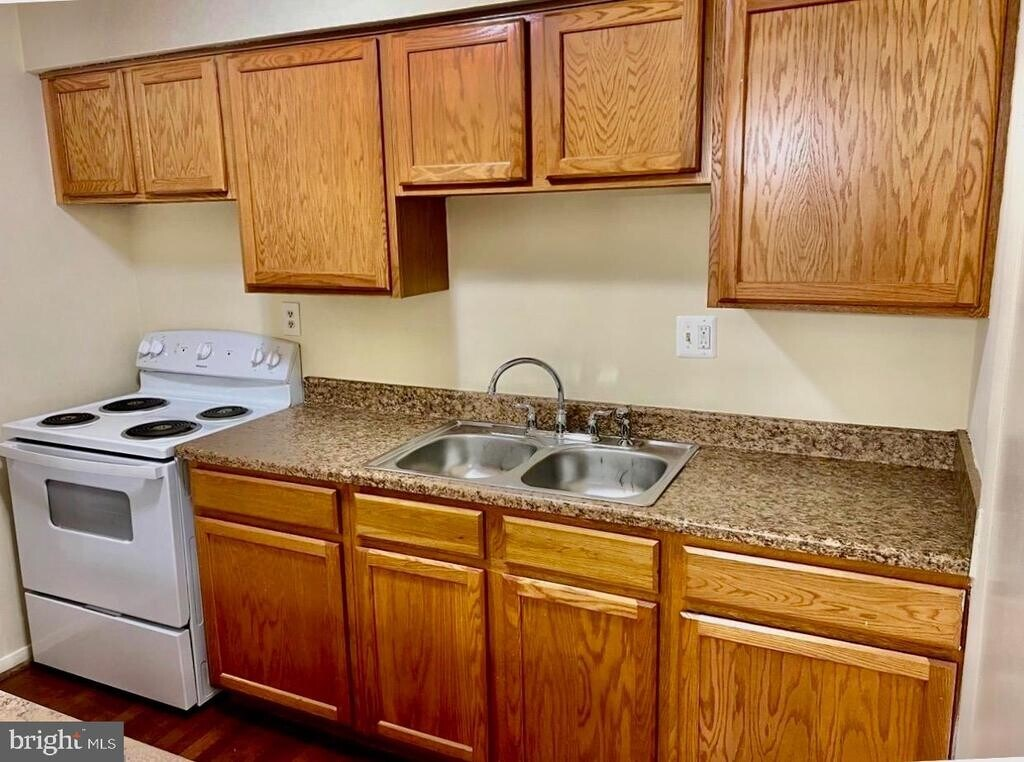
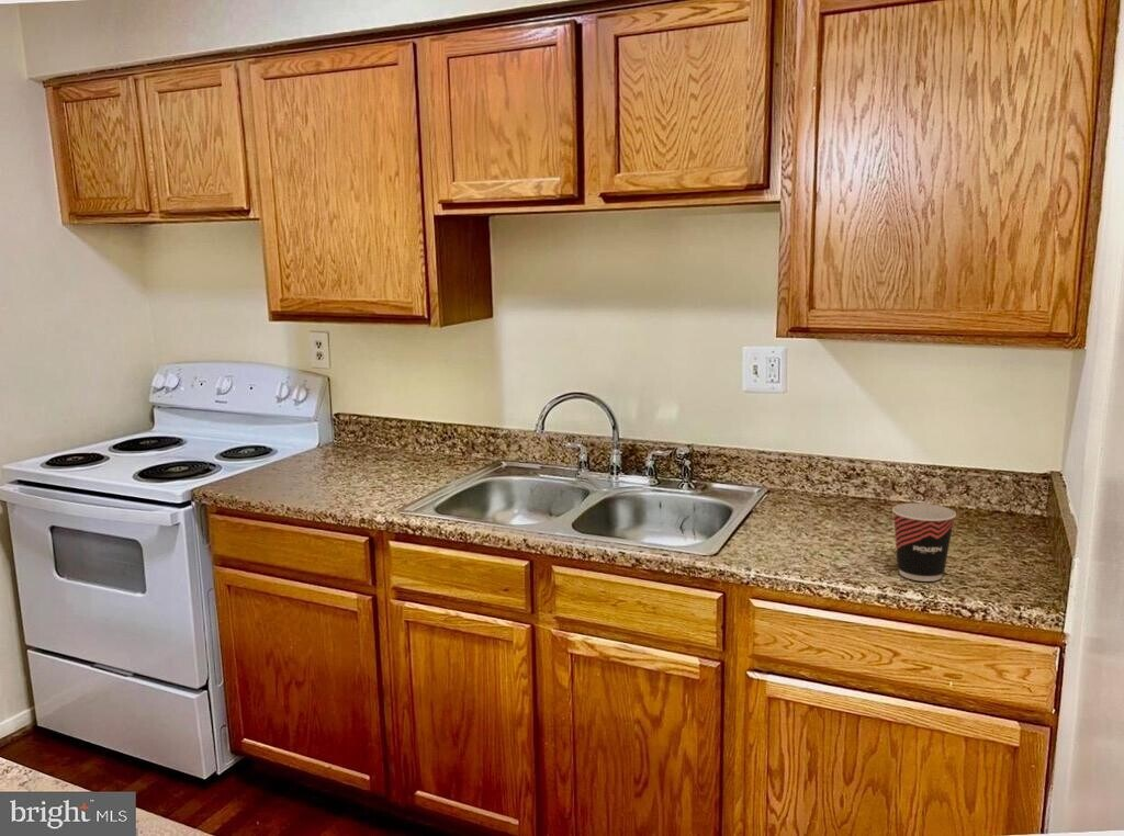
+ cup [891,502,957,583]
